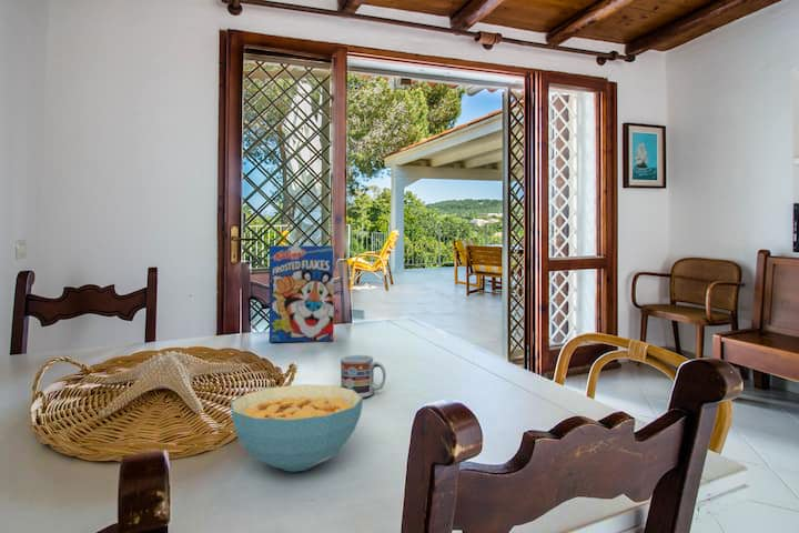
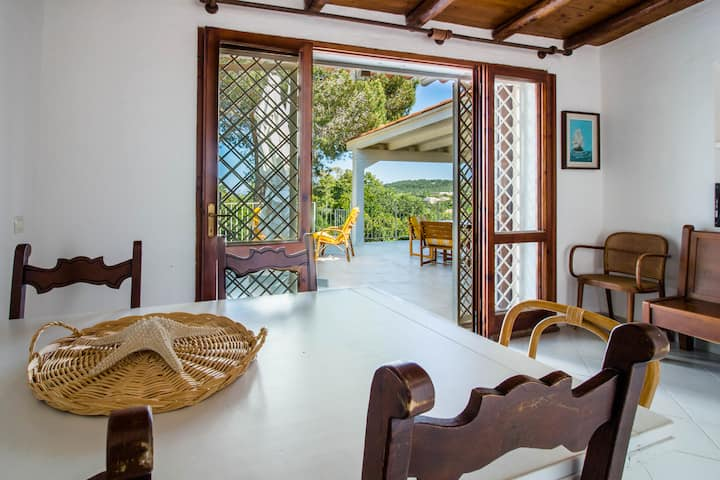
- cereal box [267,244,335,343]
- cup [340,354,387,399]
- cereal bowl [230,383,364,473]
